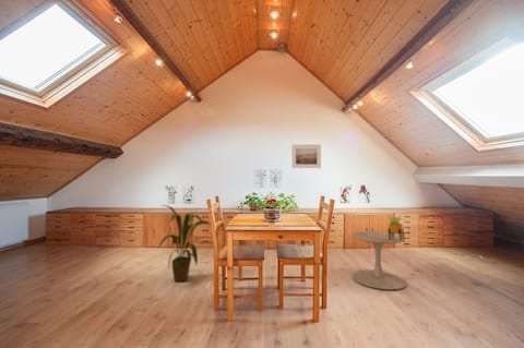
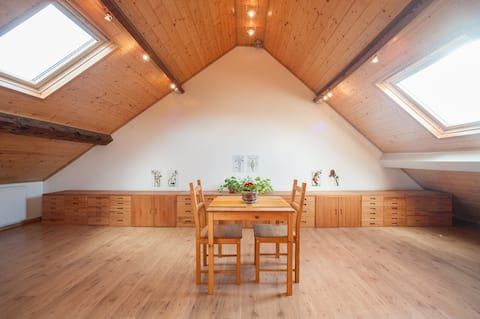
- potted plant [386,214,406,240]
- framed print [290,144,322,169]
- side table [350,230,407,291]
- house plant [156,204,211,283]
